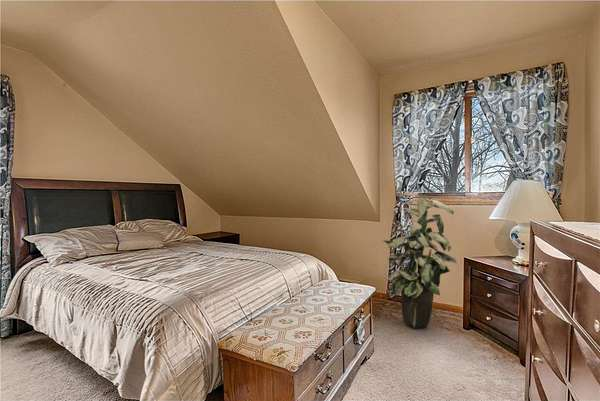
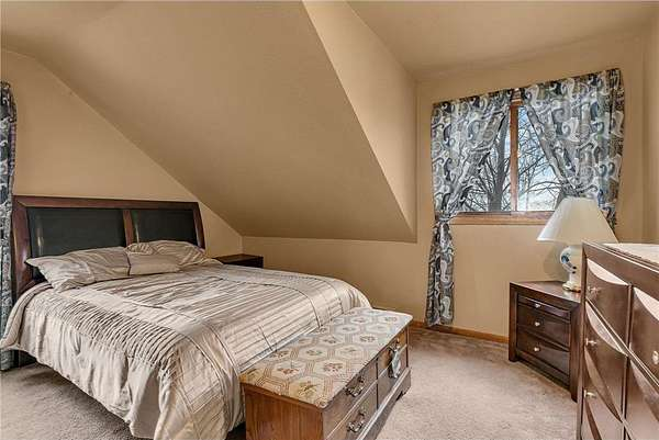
- indoor plant [383,191,458,329]
